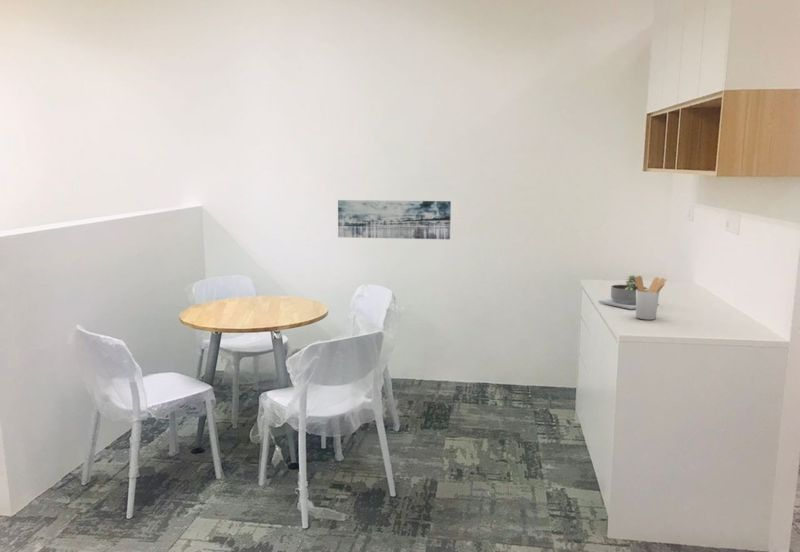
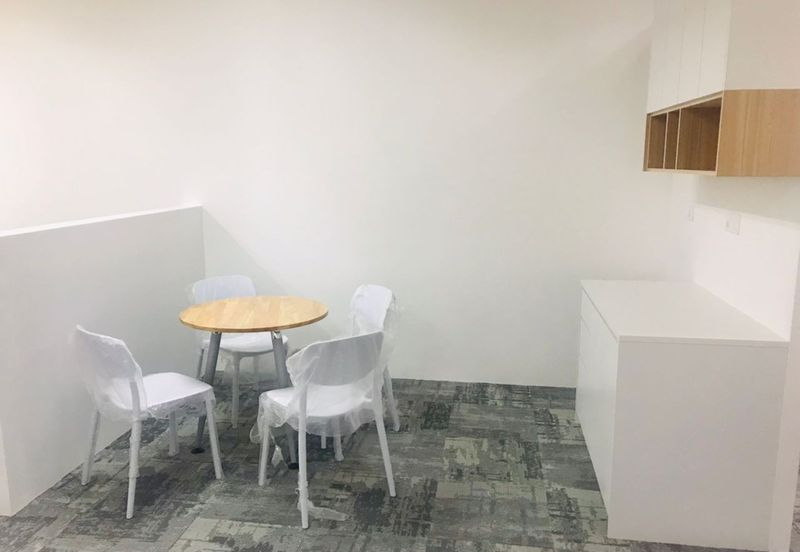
- succulent planter [598,274,660,310]
- wall art [337,199,452,240]
- utensil holder [635,275,668,321]
